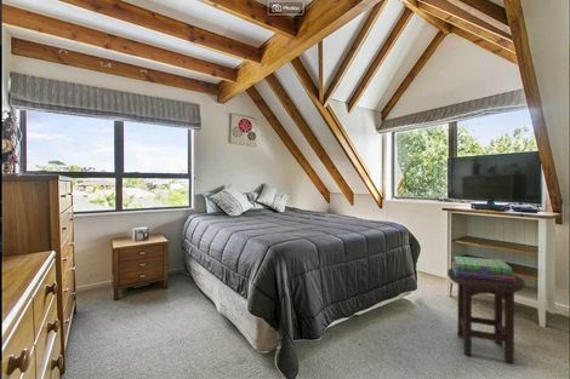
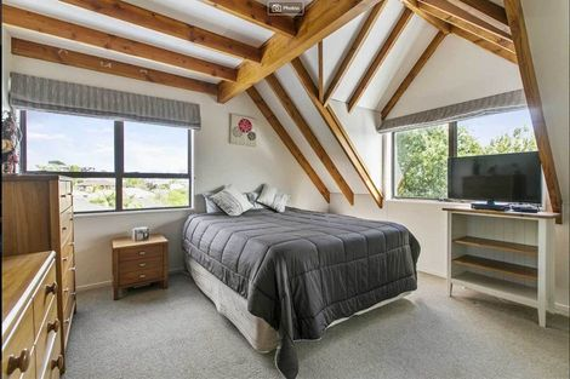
- stack of books [450,255,514,282]
- stool [446,268,525,364]
